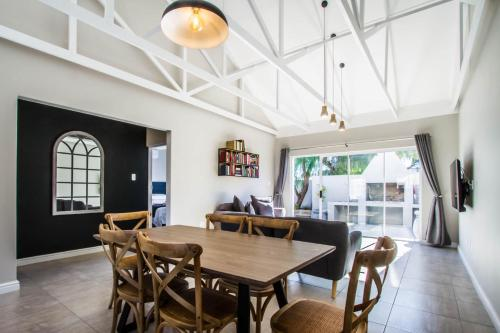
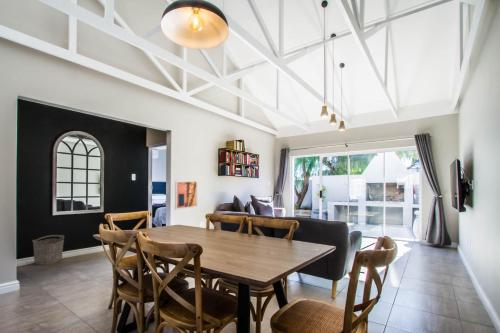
+ bucket [31,234,65,266]
+ wall art [174,179,199,211]
